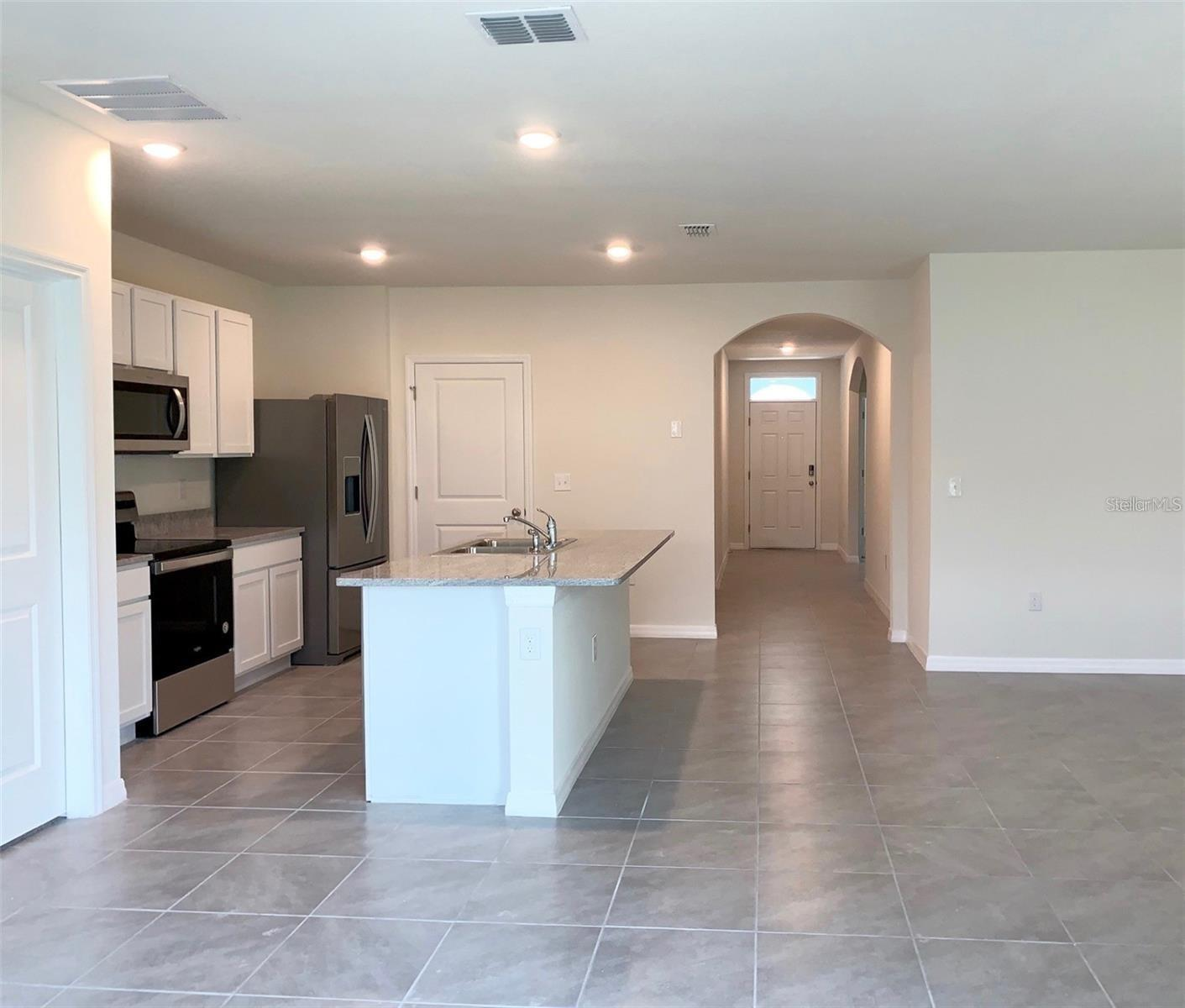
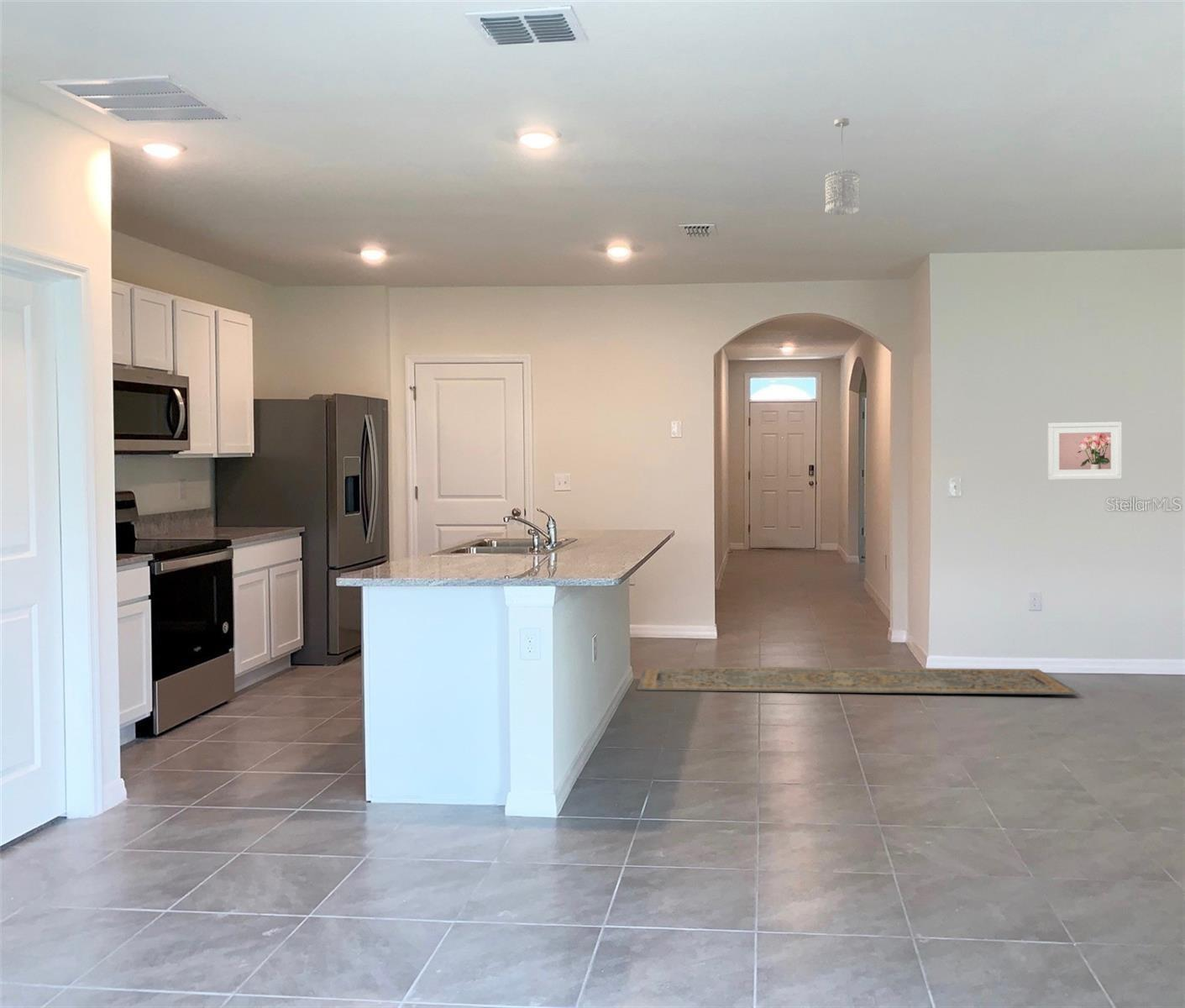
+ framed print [1047,421,1123,480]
+ rug [636,666,1080,696]
+ pendant light [824,117,861,216]
